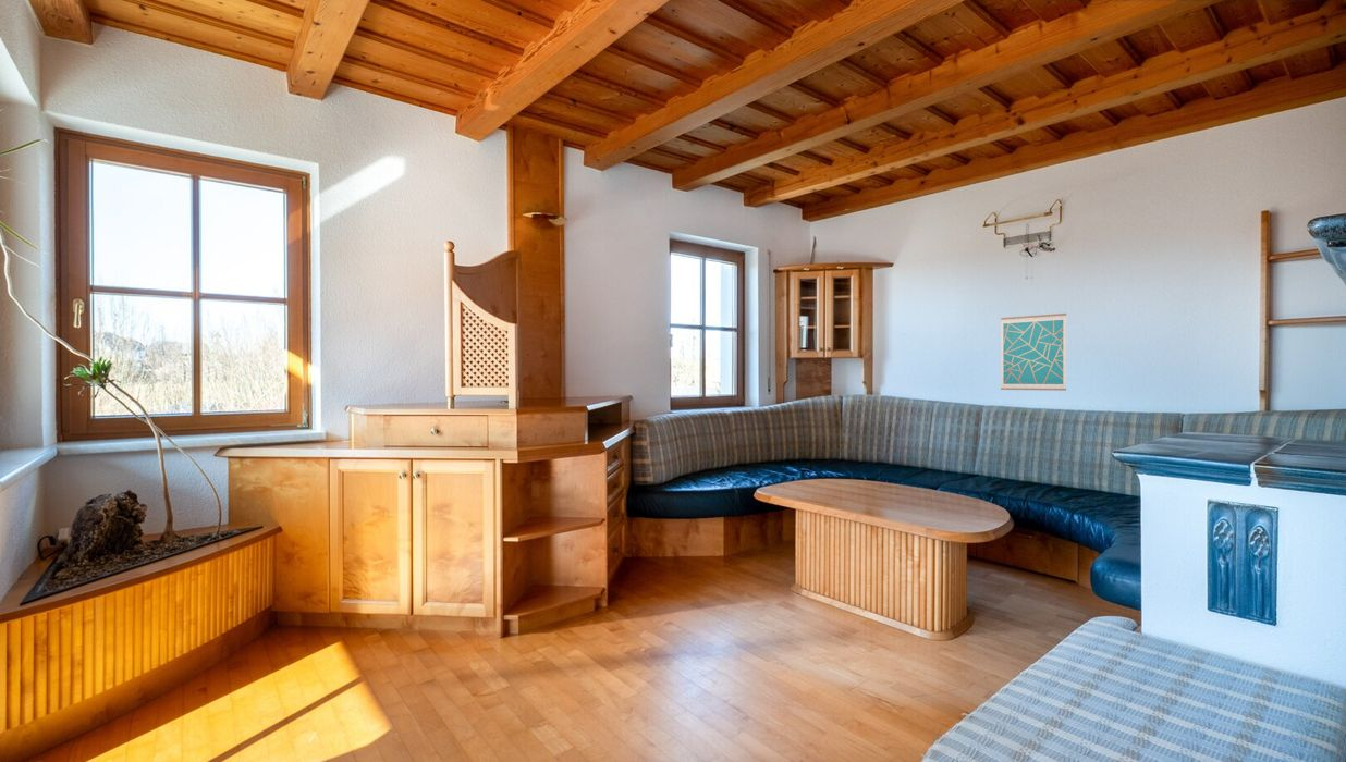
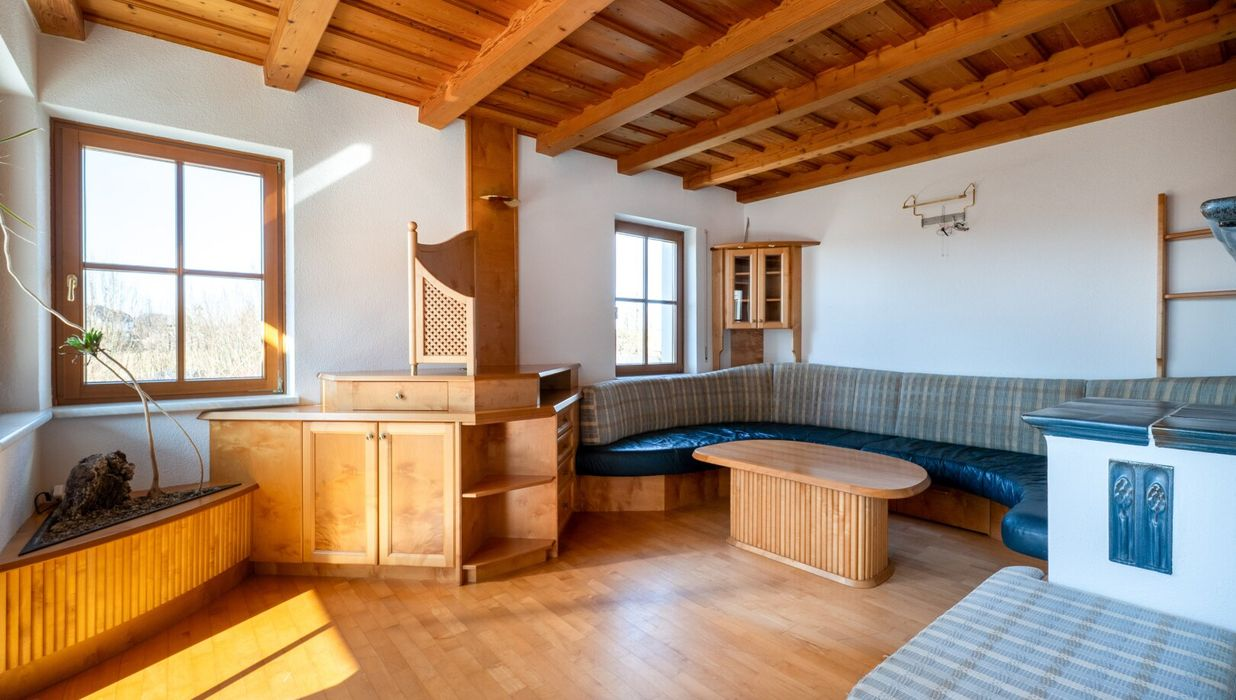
- wall art [1000,312,1067,392]
